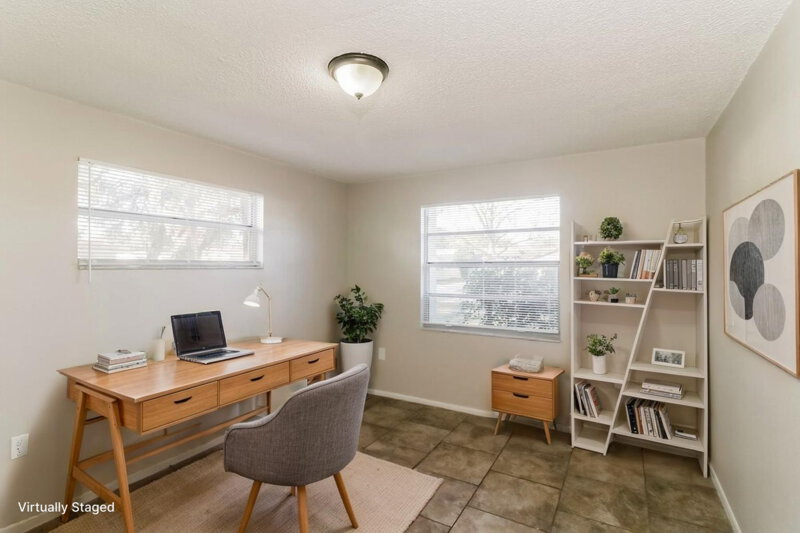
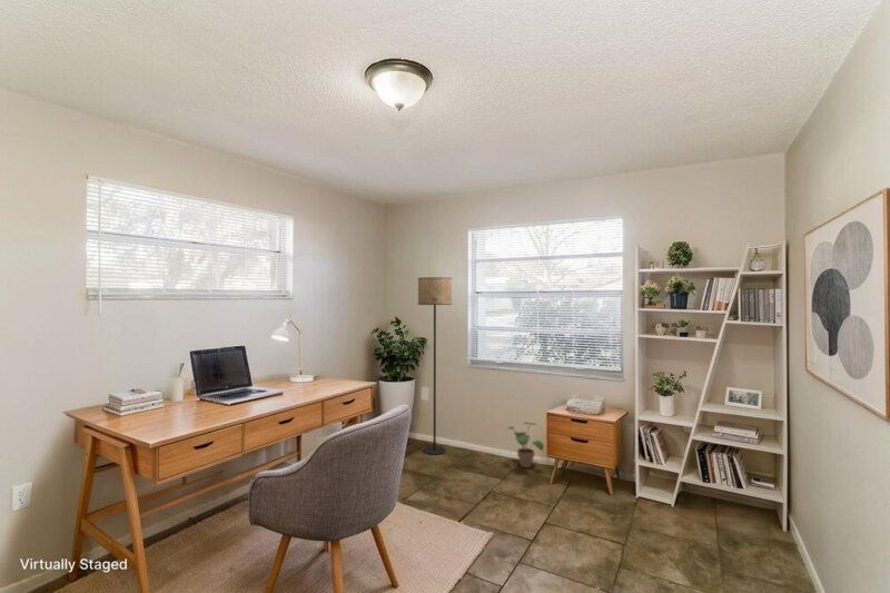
+ floor lamp [417,276,453,456]
+ potted plant [504,421,545,468]
